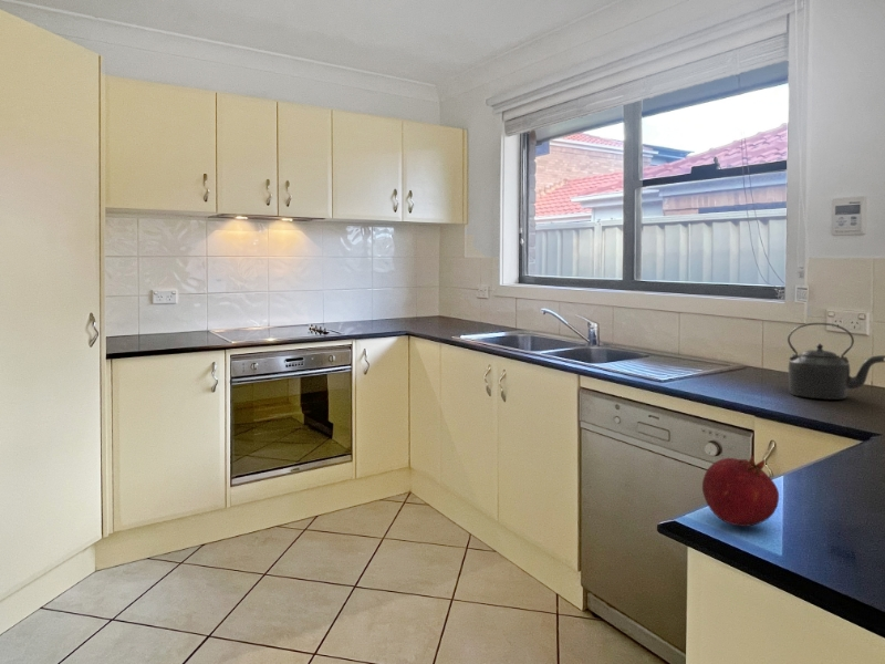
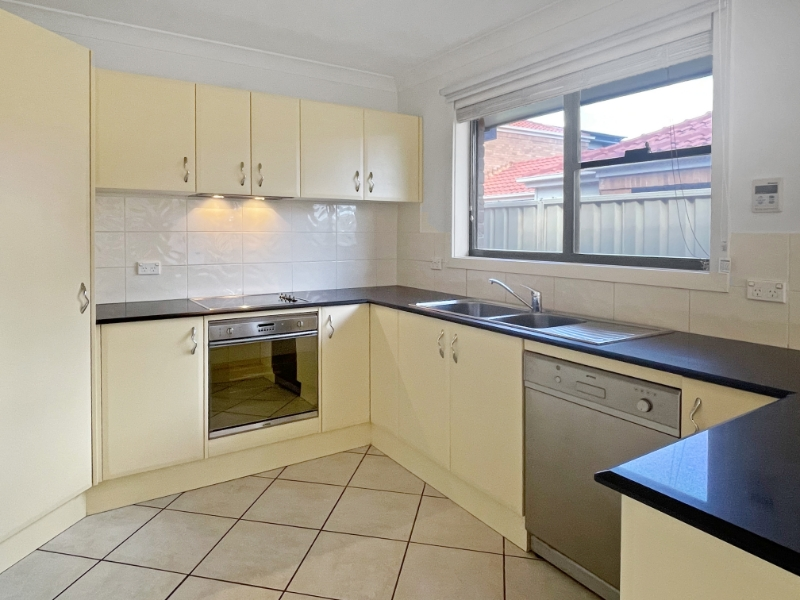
- kettle [787,322,885,401]
- fruit [701,454,780,528]
